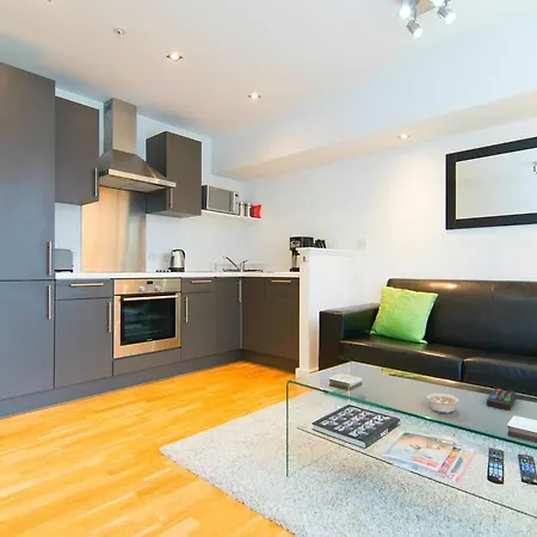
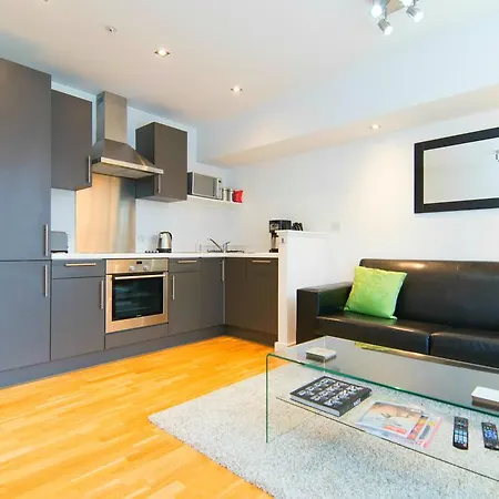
- remote control [486,388,517,411]
- legume [422,393,461,414]
